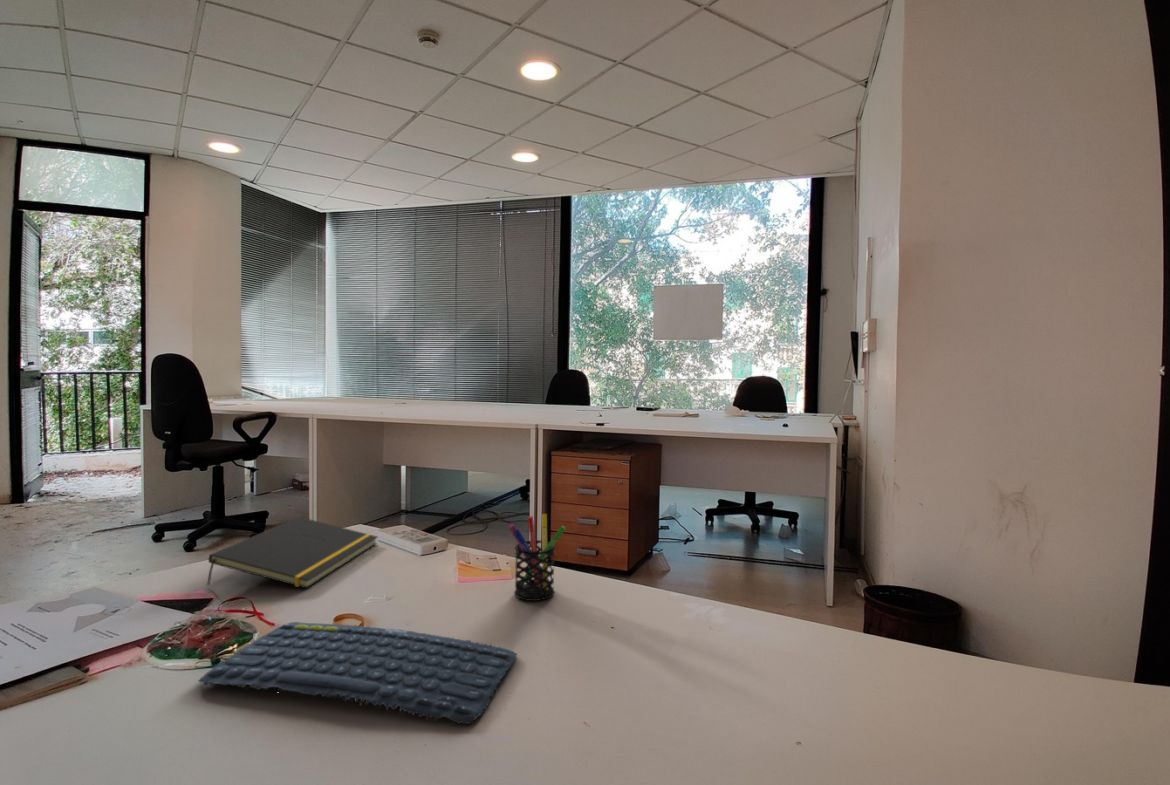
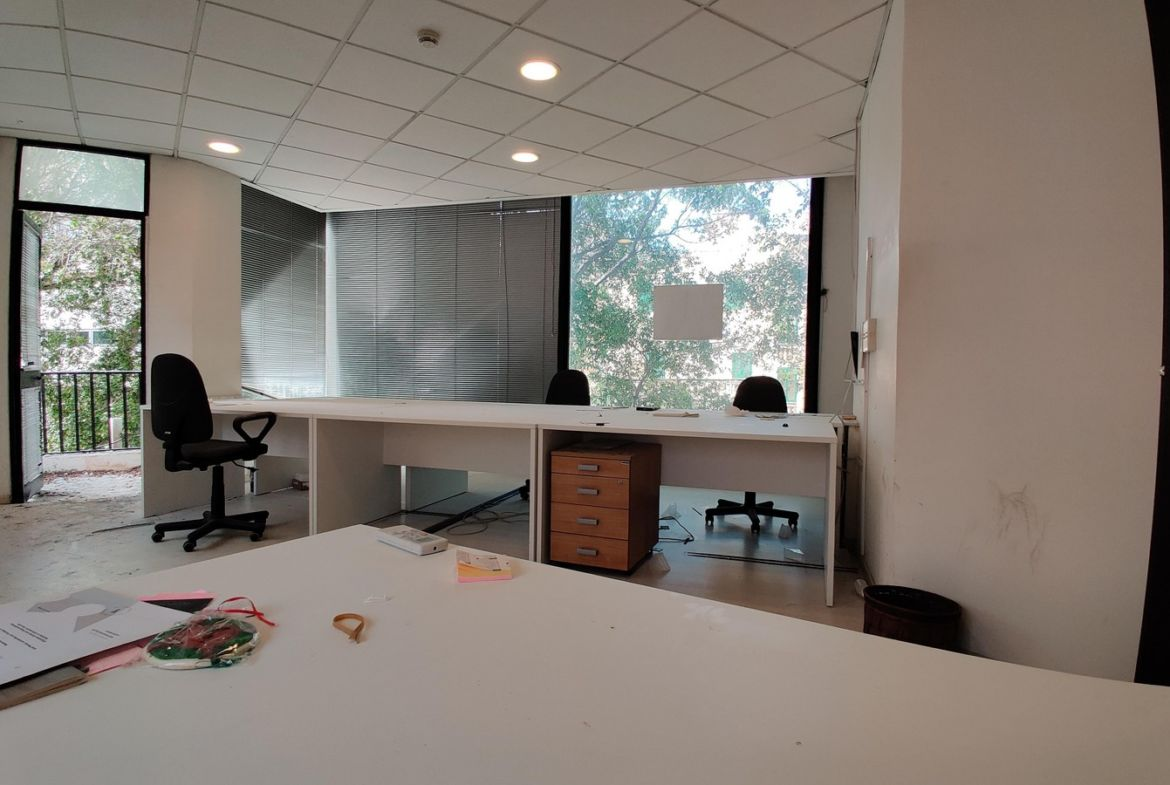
- notepad [206,516,379,589]
- keyboard [197,621,518,726]
- pen holder [507,513,567,602]
